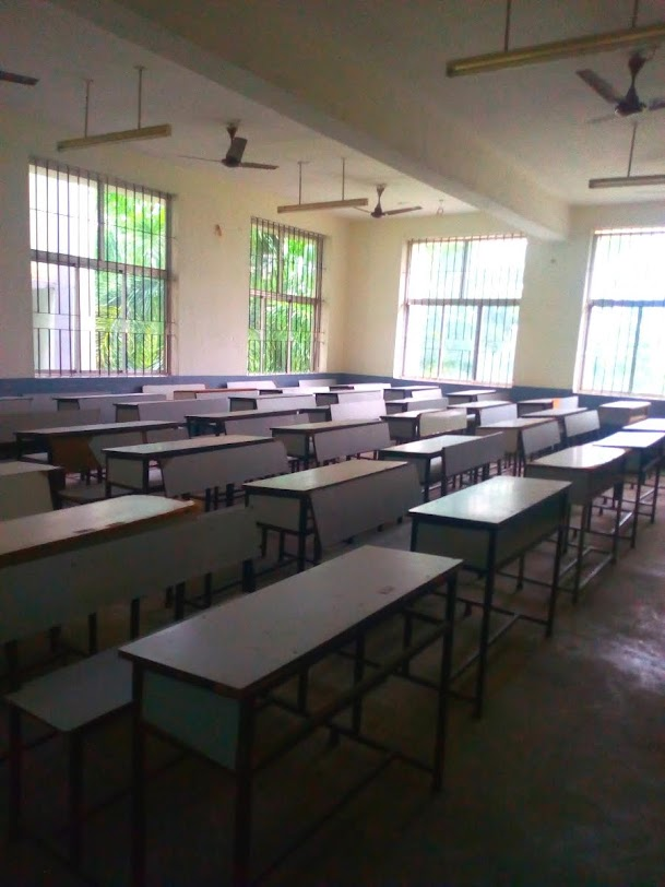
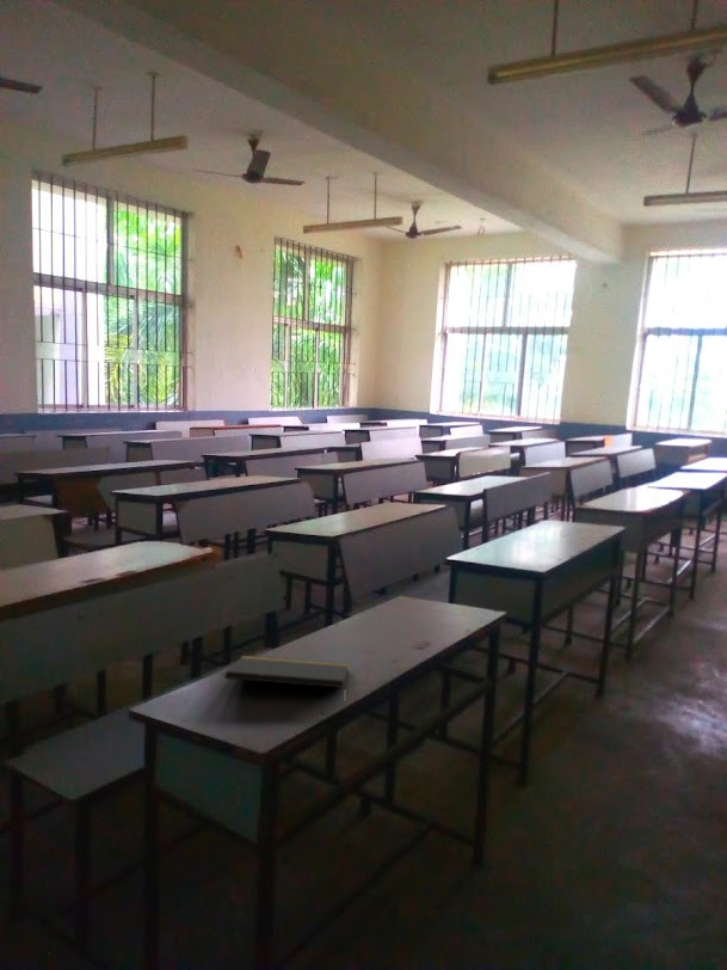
+ notepad [223,655,350,689]
